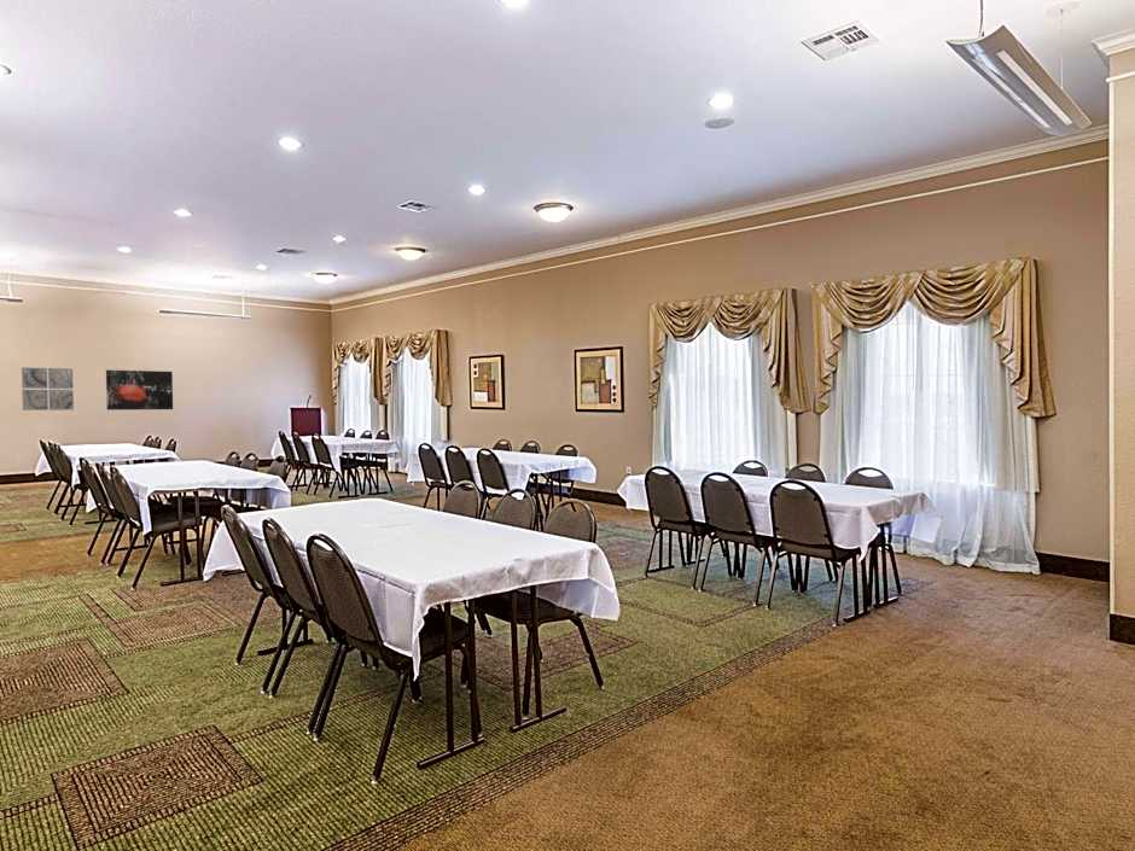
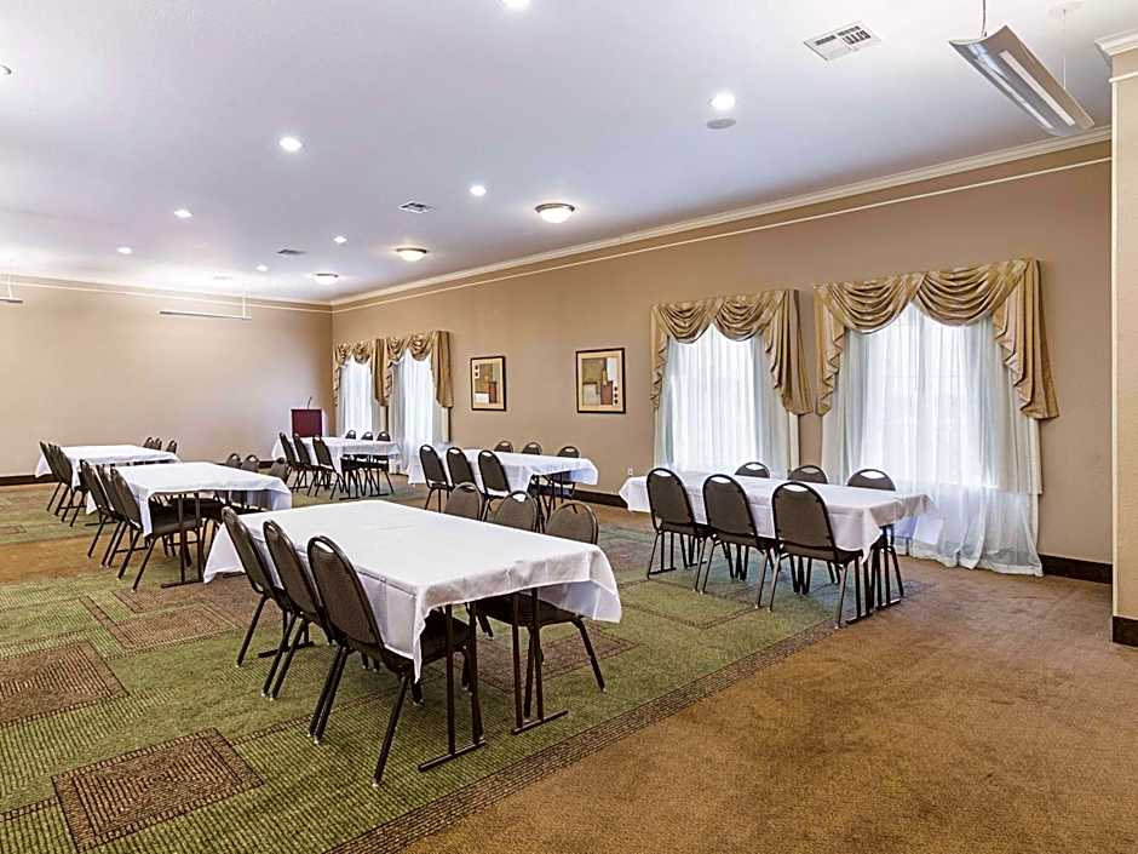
- wall art [105,369,174,412]
- wall art [21,366,75,412]
